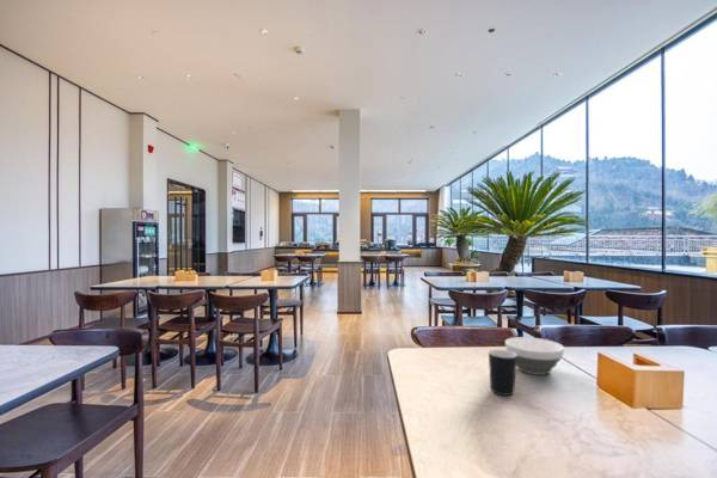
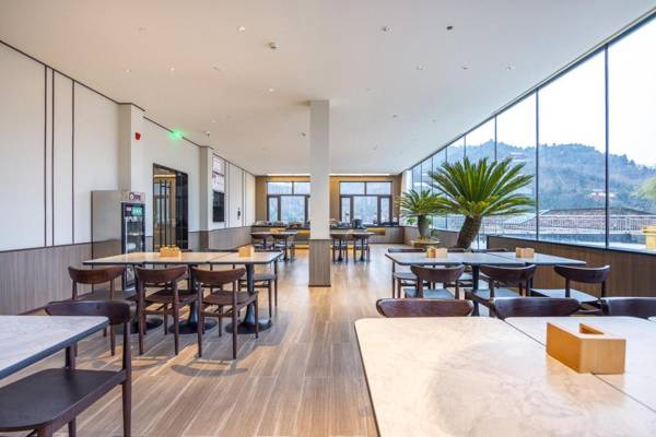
- bowl [504,336,565,376]
- mug [488,349,517,397]
